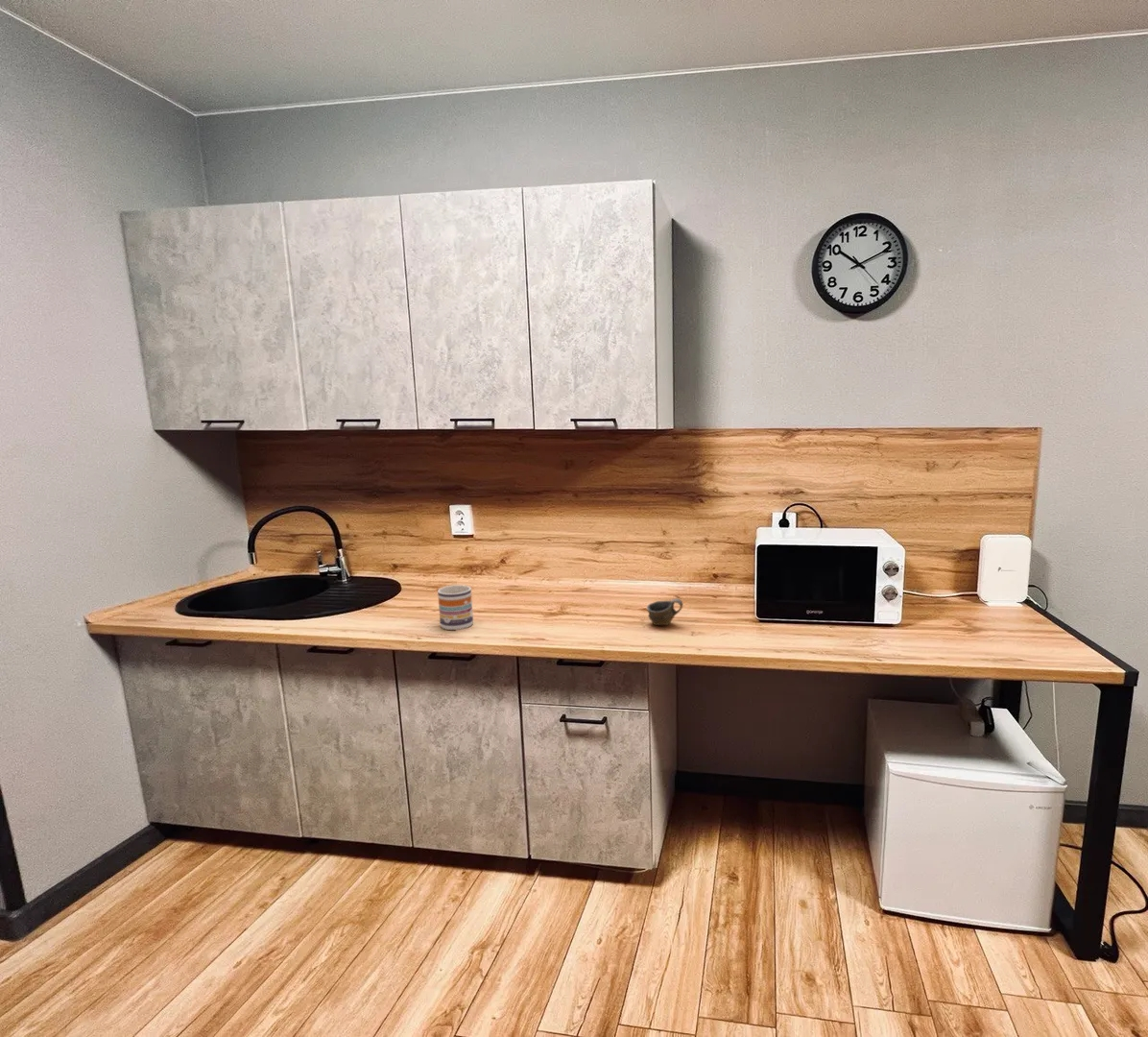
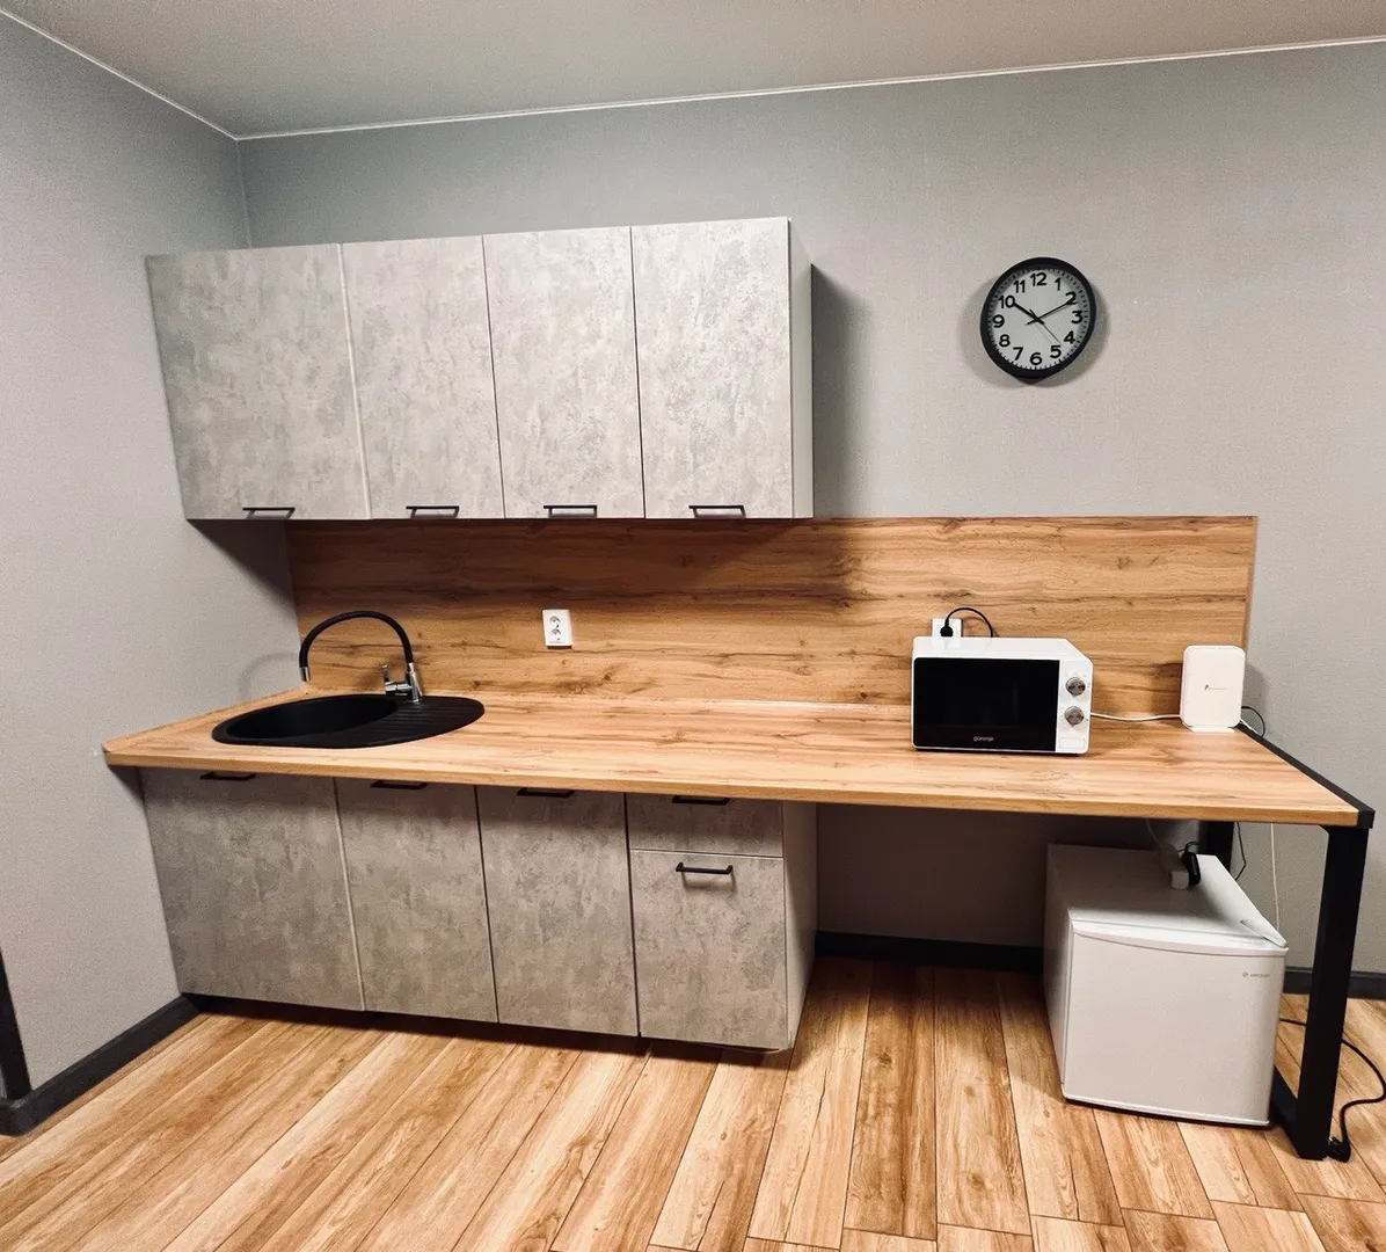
- mug [437,584,474,631]
- cup [646,597,683,626]
